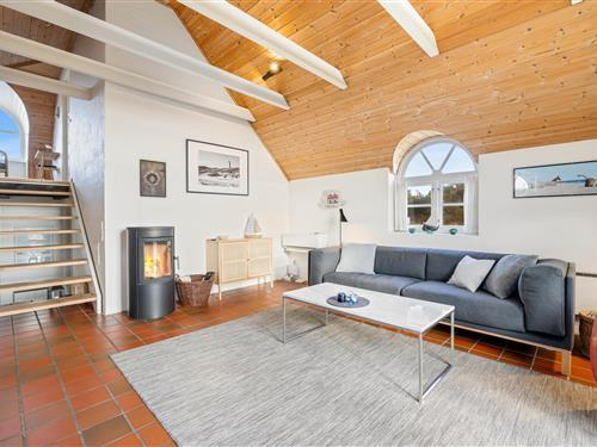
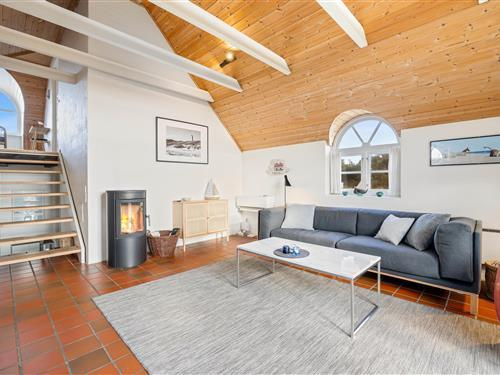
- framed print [139,159,167,199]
